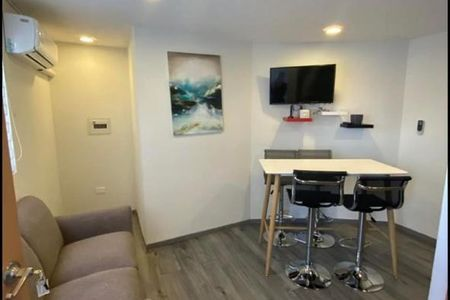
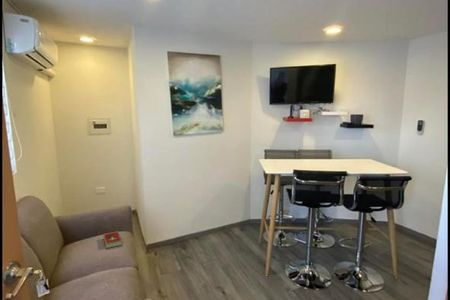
+ hardcover book [102,231,123,249]
